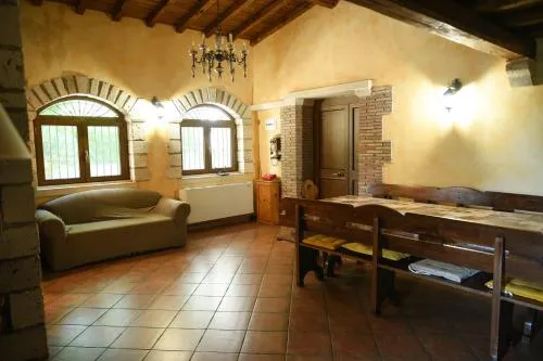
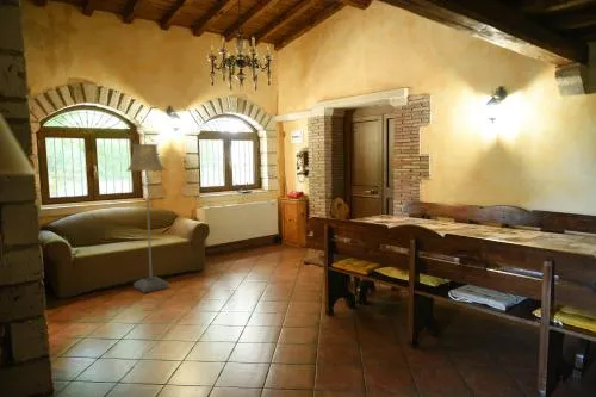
+ floor lamp [125,143,170,294]
